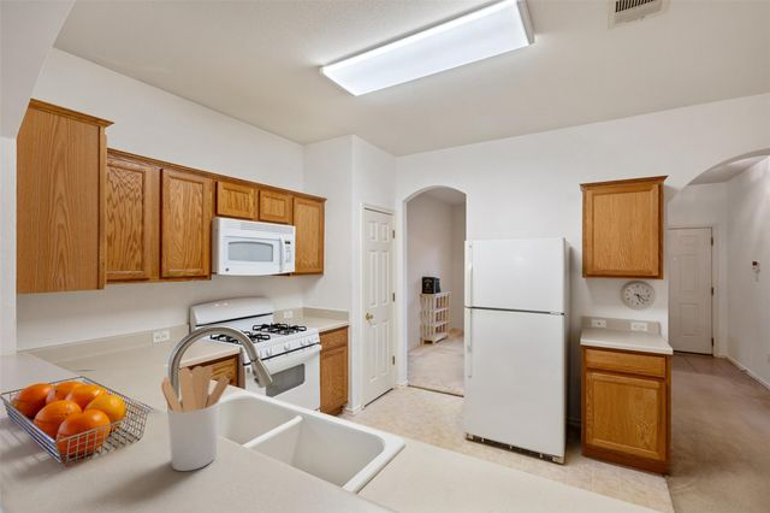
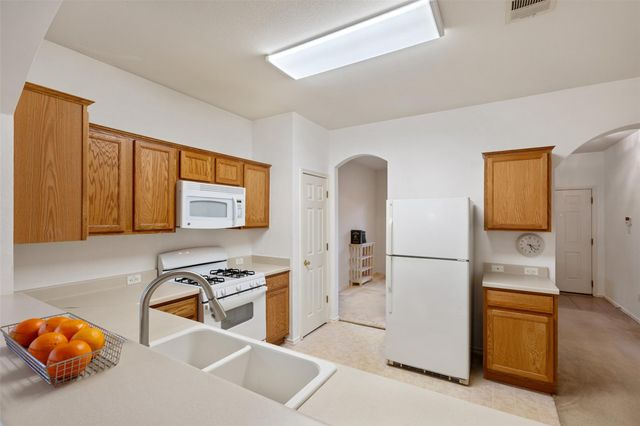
- utensil holder [160,365,230,472]
